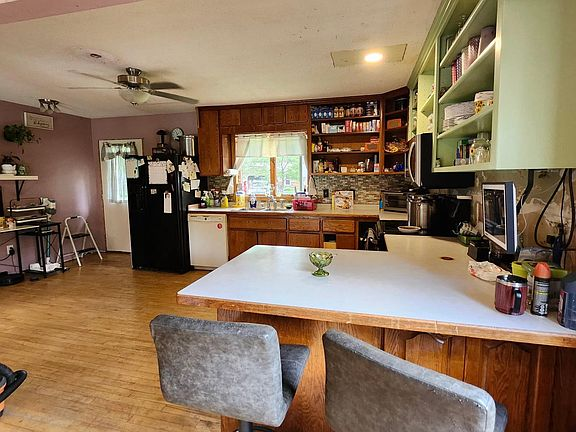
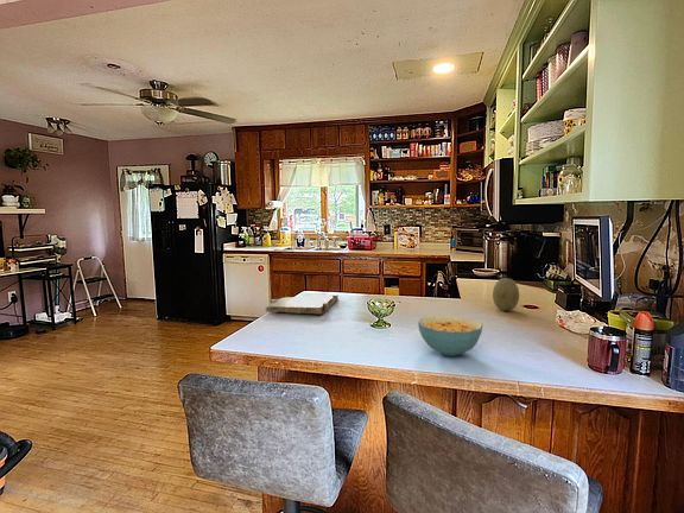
+ cereal bowl [417,315,484,357]
+ cutting board [265,292,340,315]
+ fruit [492,277,520,311]
